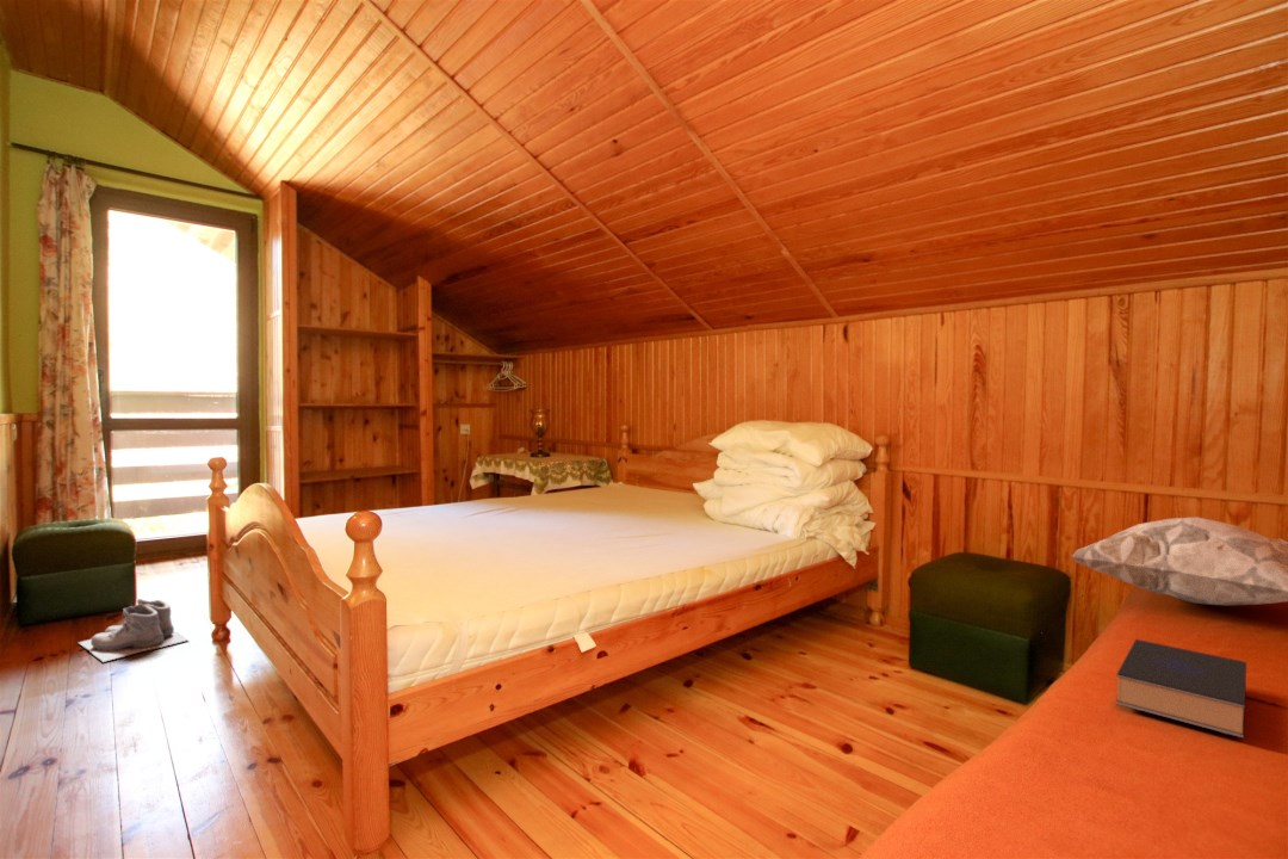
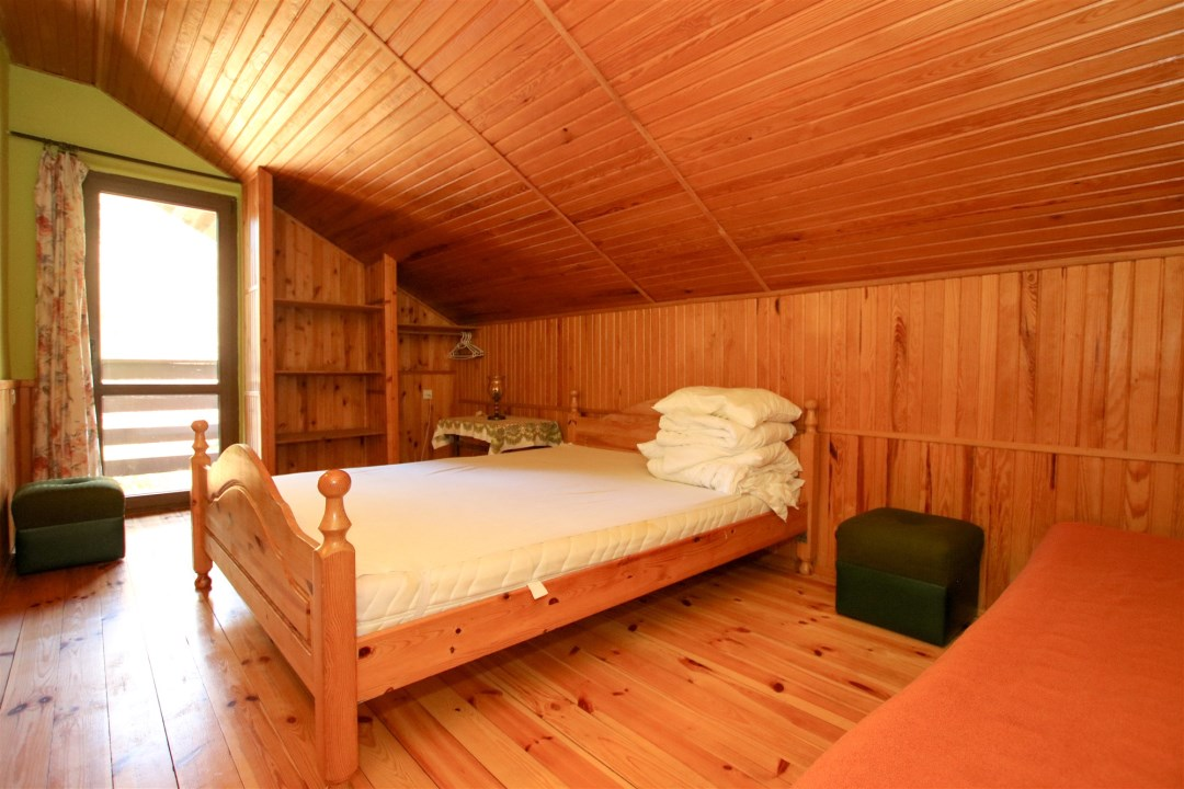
- boots [78,598,191,663]
- decorative pillow [1070,515,1288,606]
- book [1115,638,1247,740]
